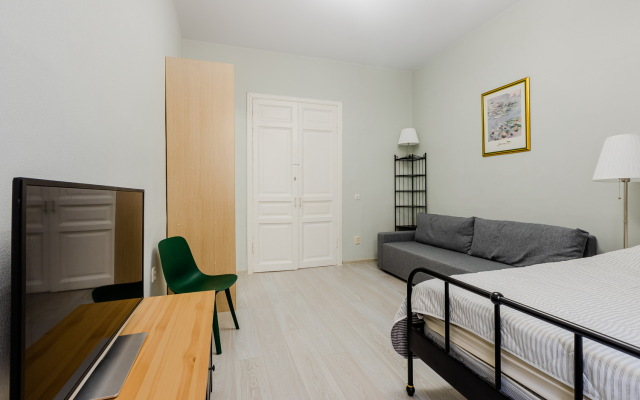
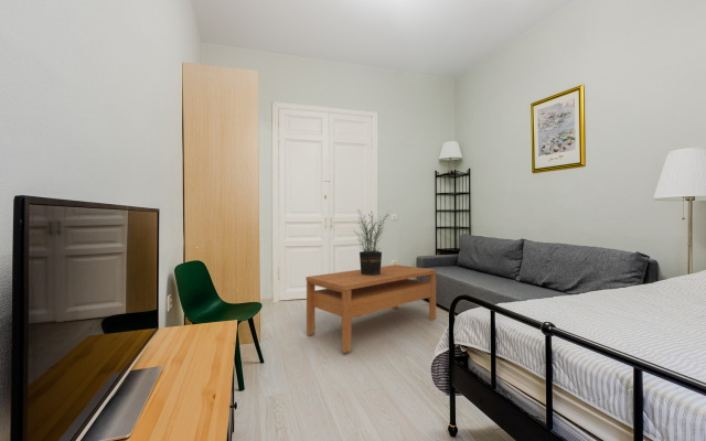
+ potted plant [353,208,391,276]
+ coffee table [304,263,437,354]
